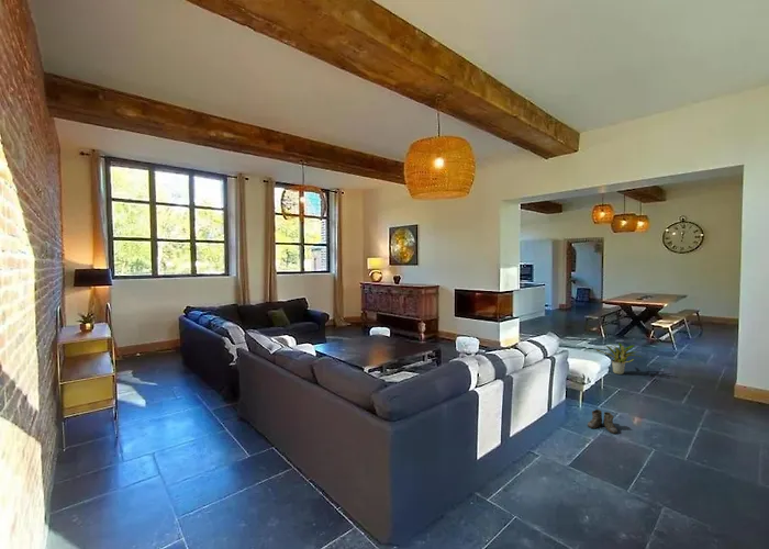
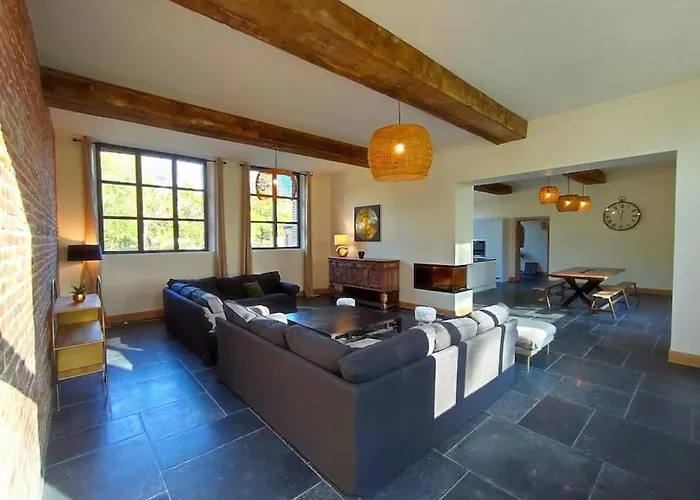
- boots [587,408,618,435]
- potted plant [595,341,644,376]
